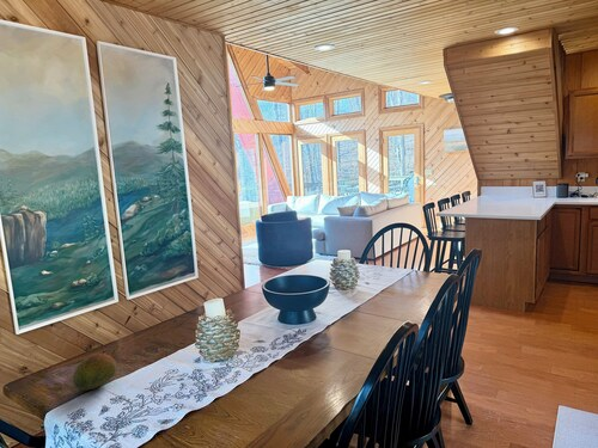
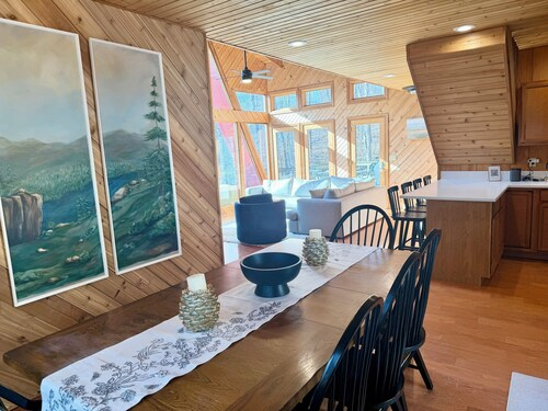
- fruit [72,352,118,392]
